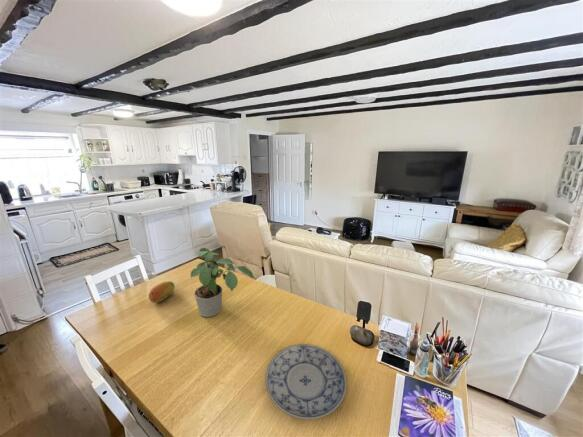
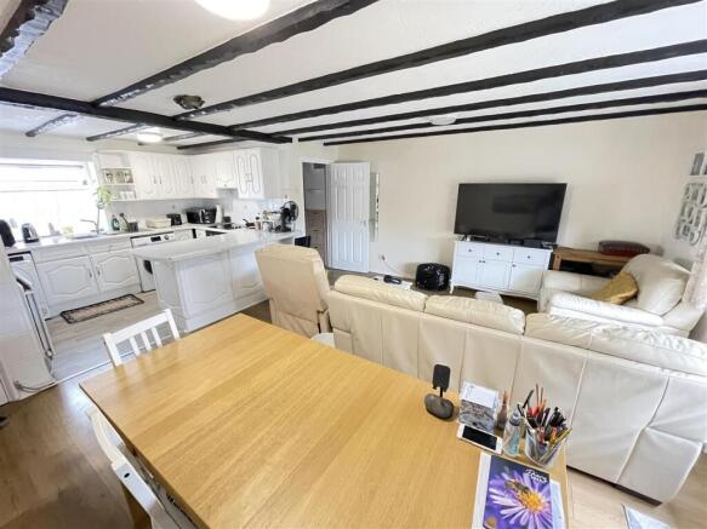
- potted plant [190,247,255,318]
- fruit [147,280,176,304]
- plate [265,343,347,420]
